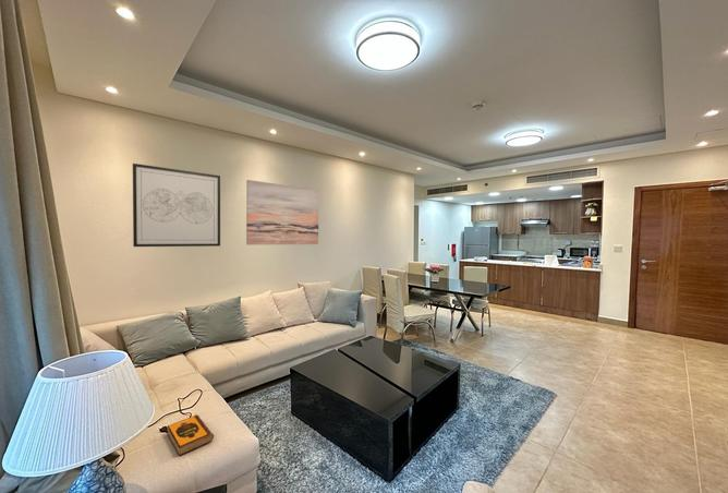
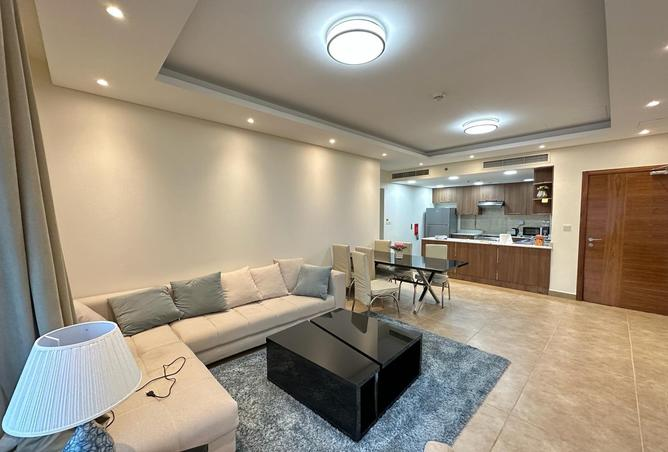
- wall art [245,179,320,245]
- wall art [132,163,221,248]
- hardback book [166,413,215,457]
